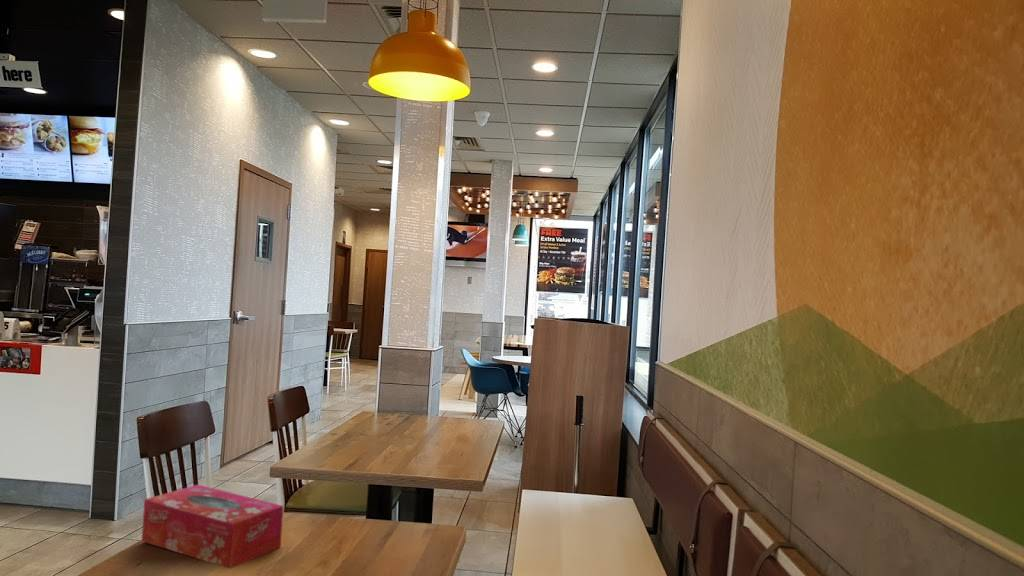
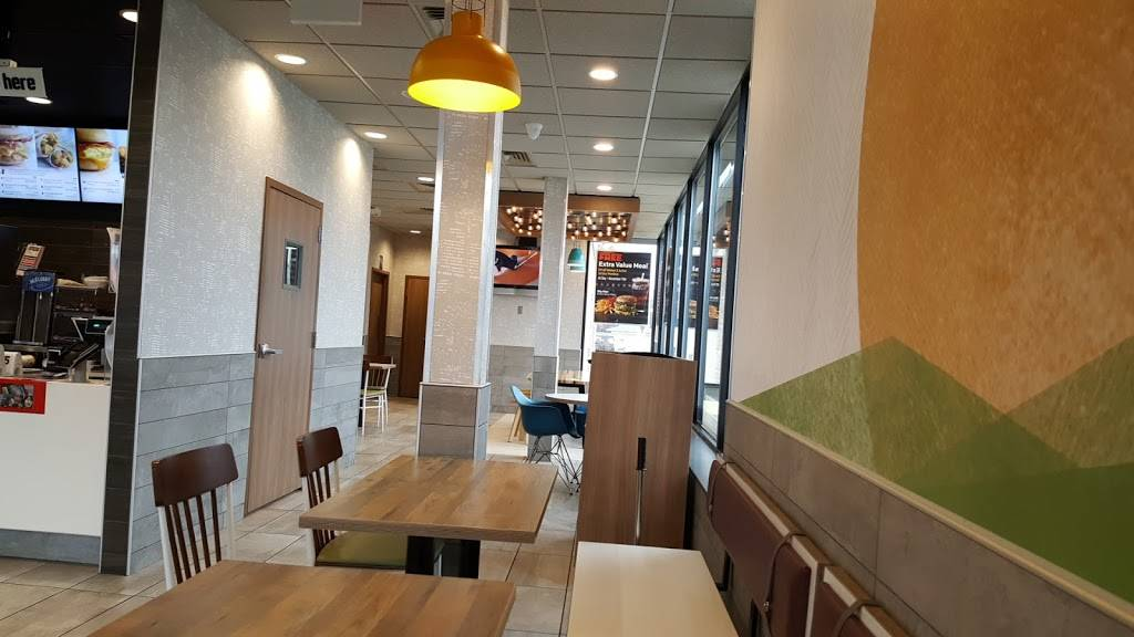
- tissue box [141,484,284,570]
